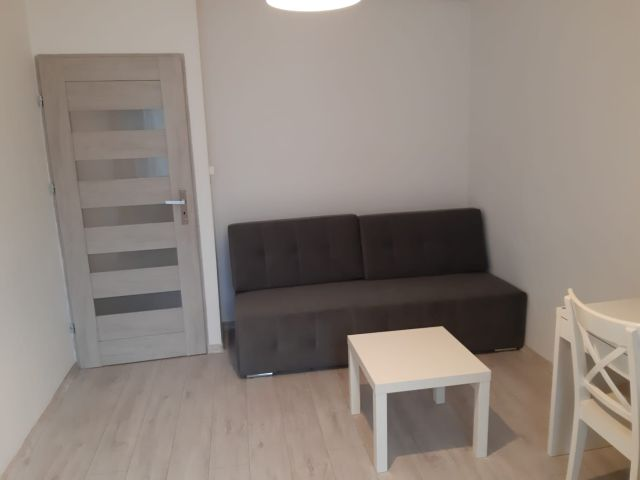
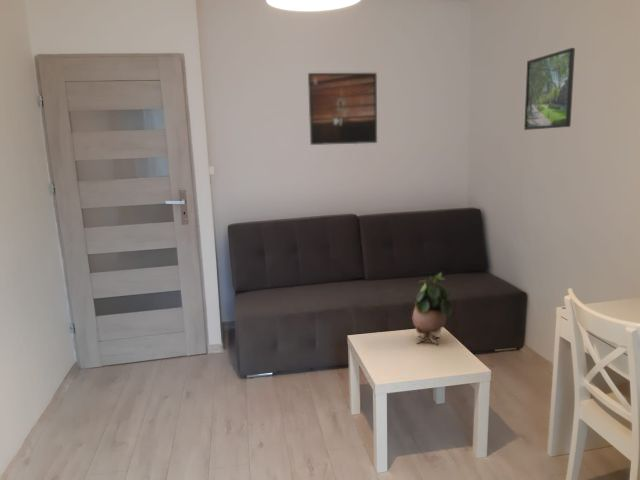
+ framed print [523,47,576,131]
+ potted plant [411,271,454,346]
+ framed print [307,72,378,146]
